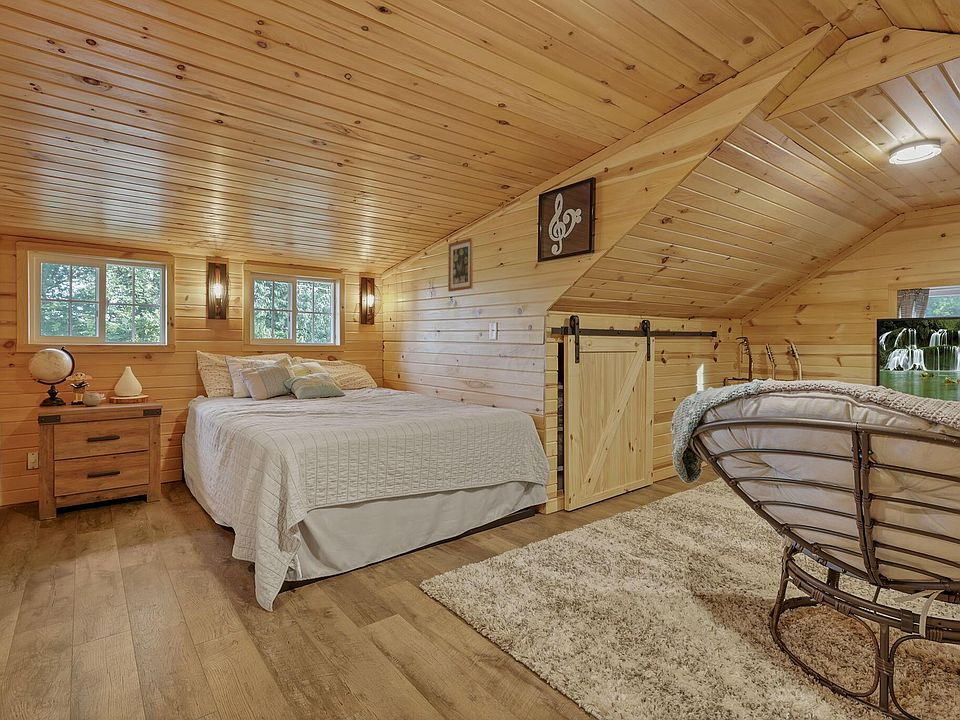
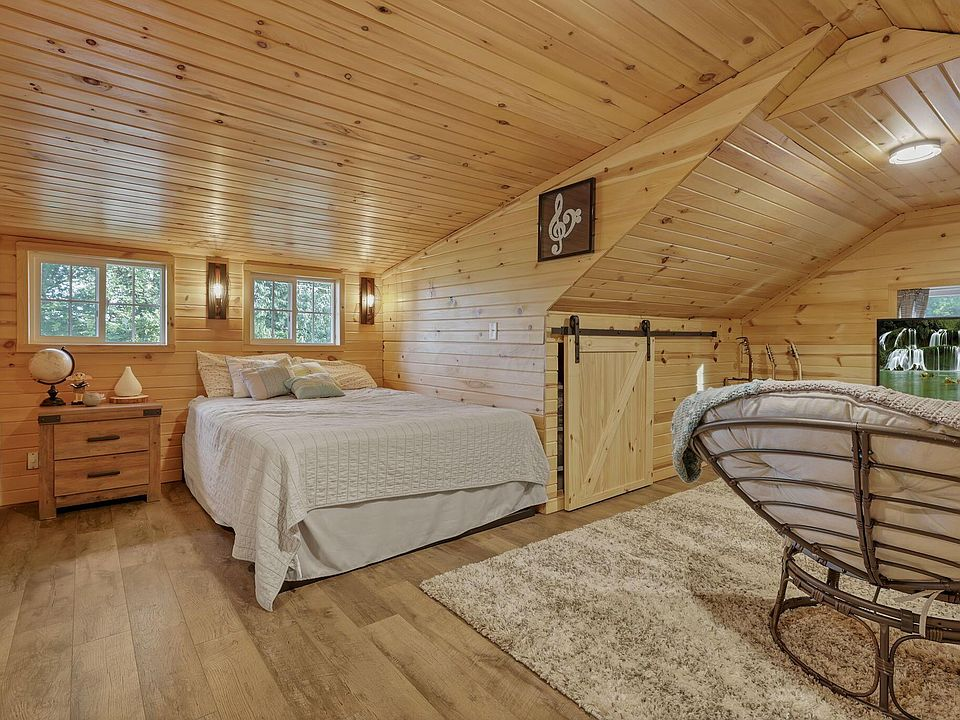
- wall art [447,237,474,293]
